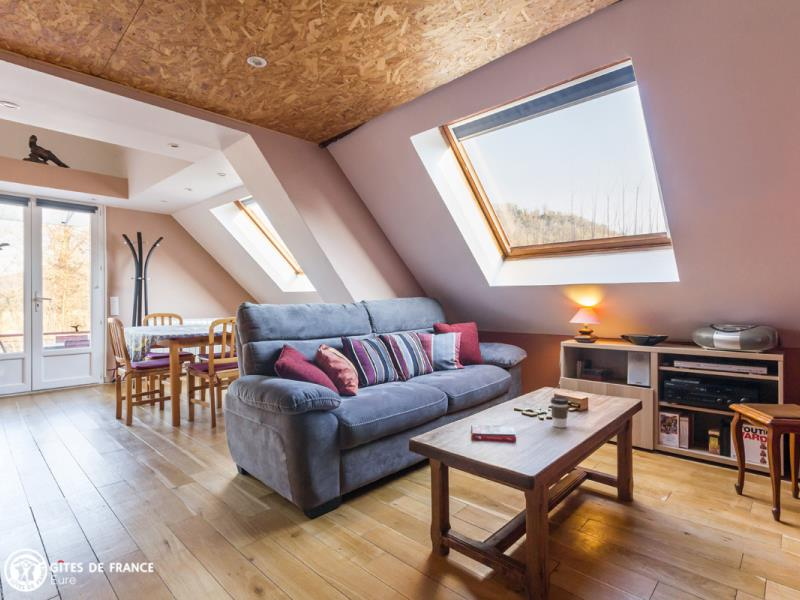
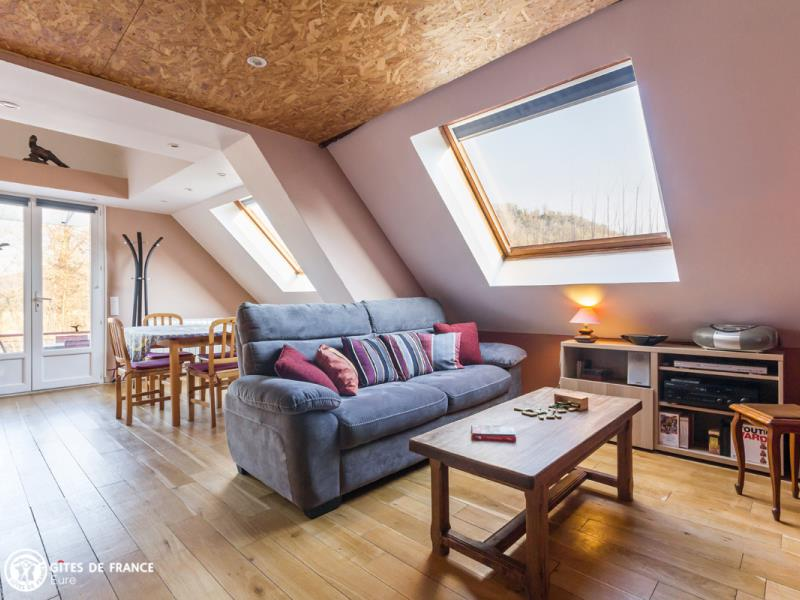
- coffee cup [550,396,570,429]
